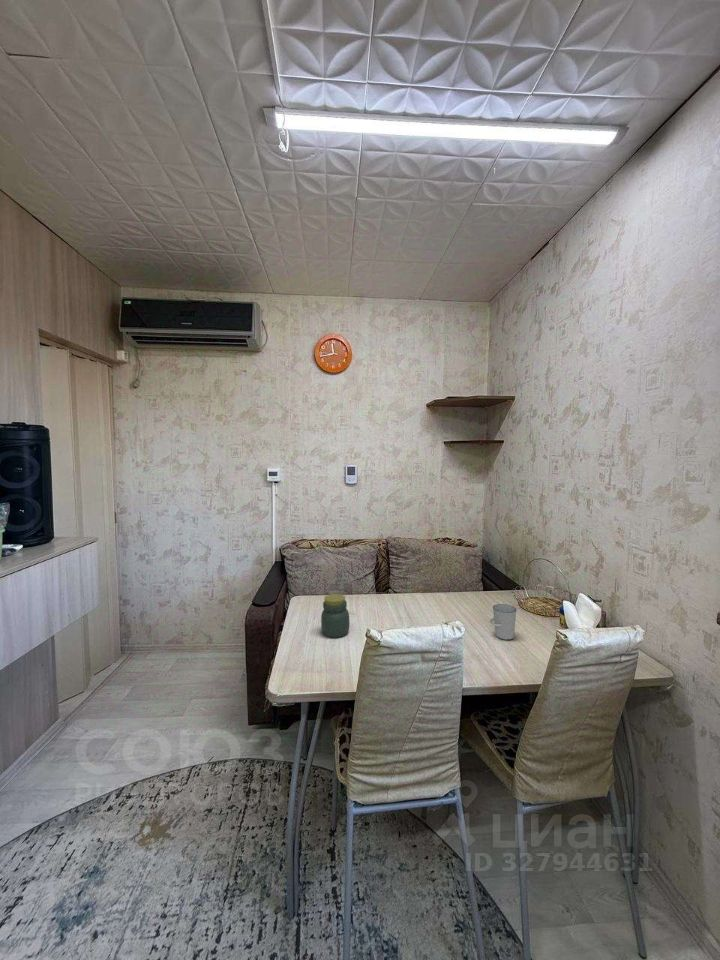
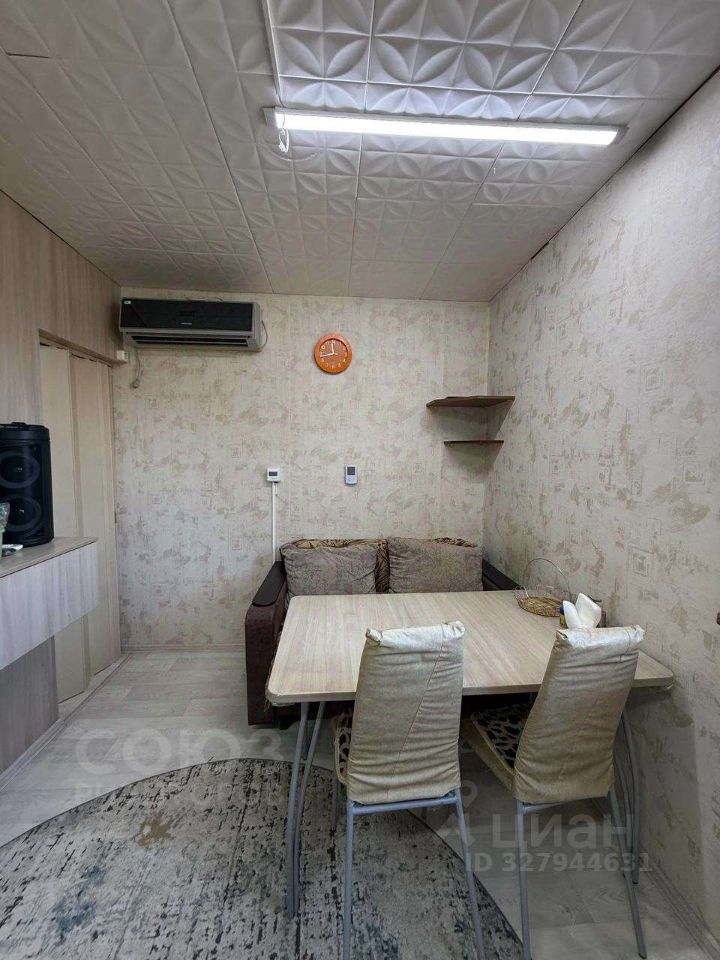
- jar [320,593,350,639]
- cup [489,603,517,641]
